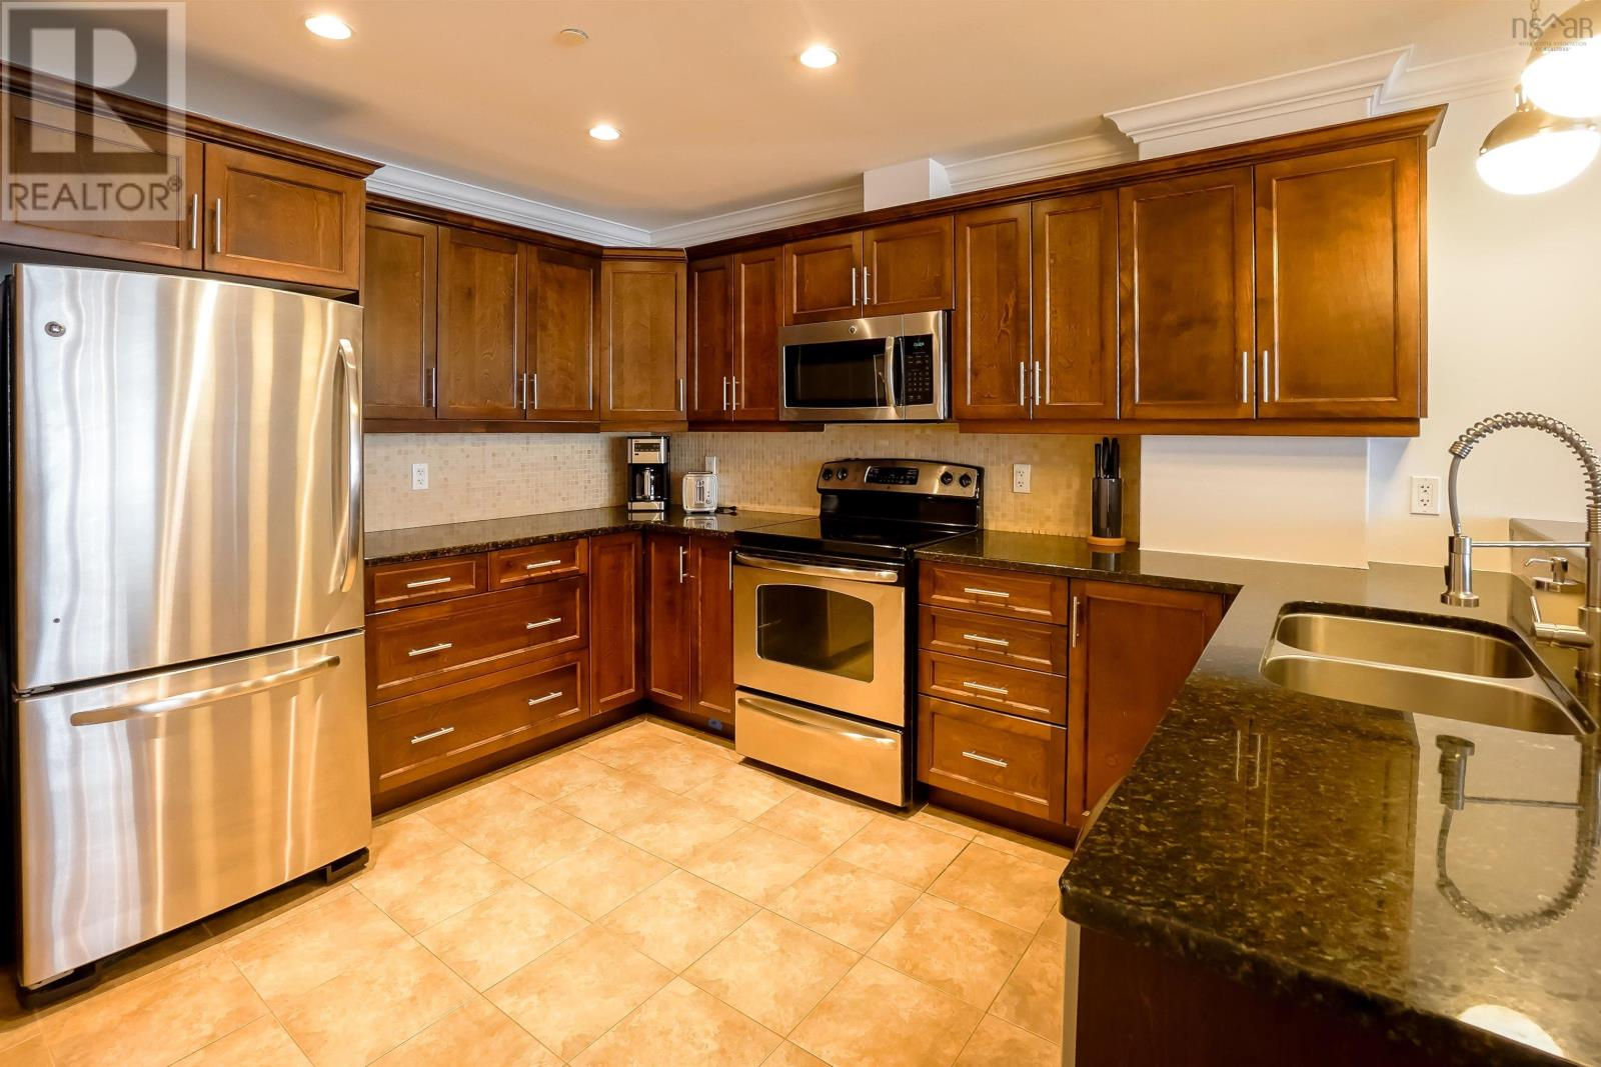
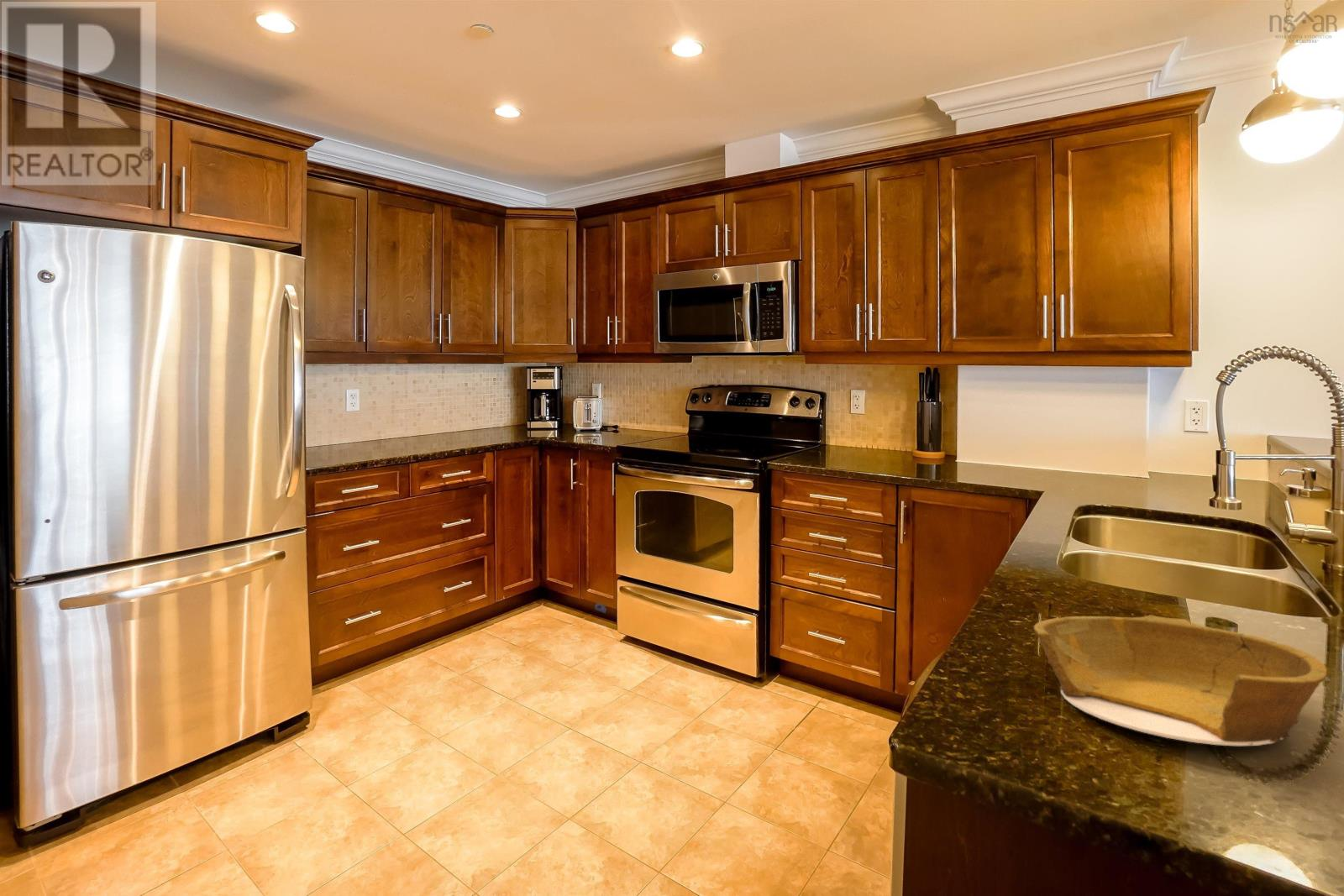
+ bowl [1033,614,1328,747]
